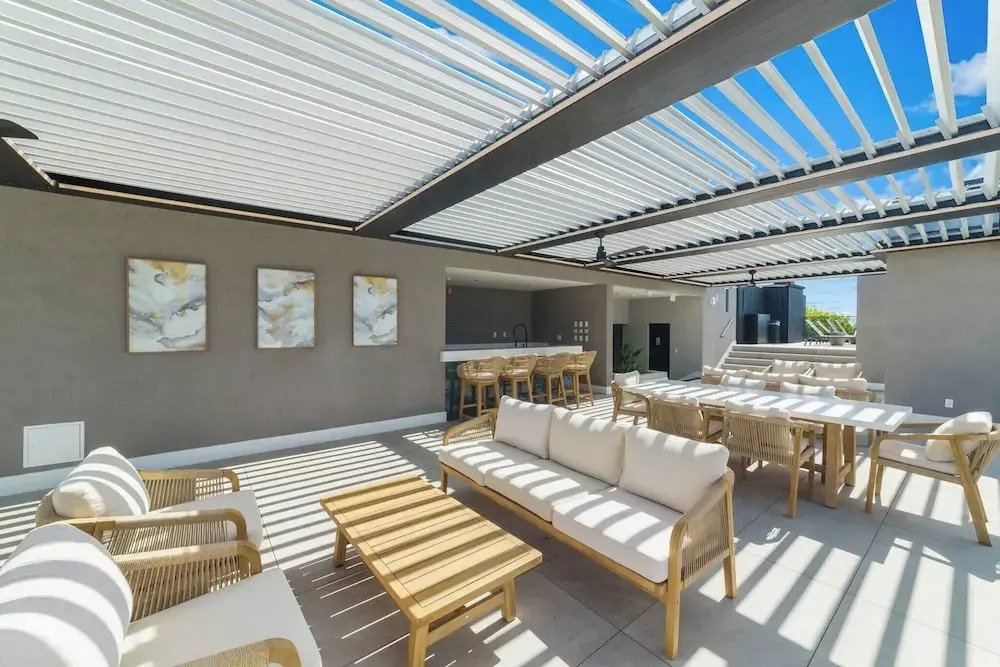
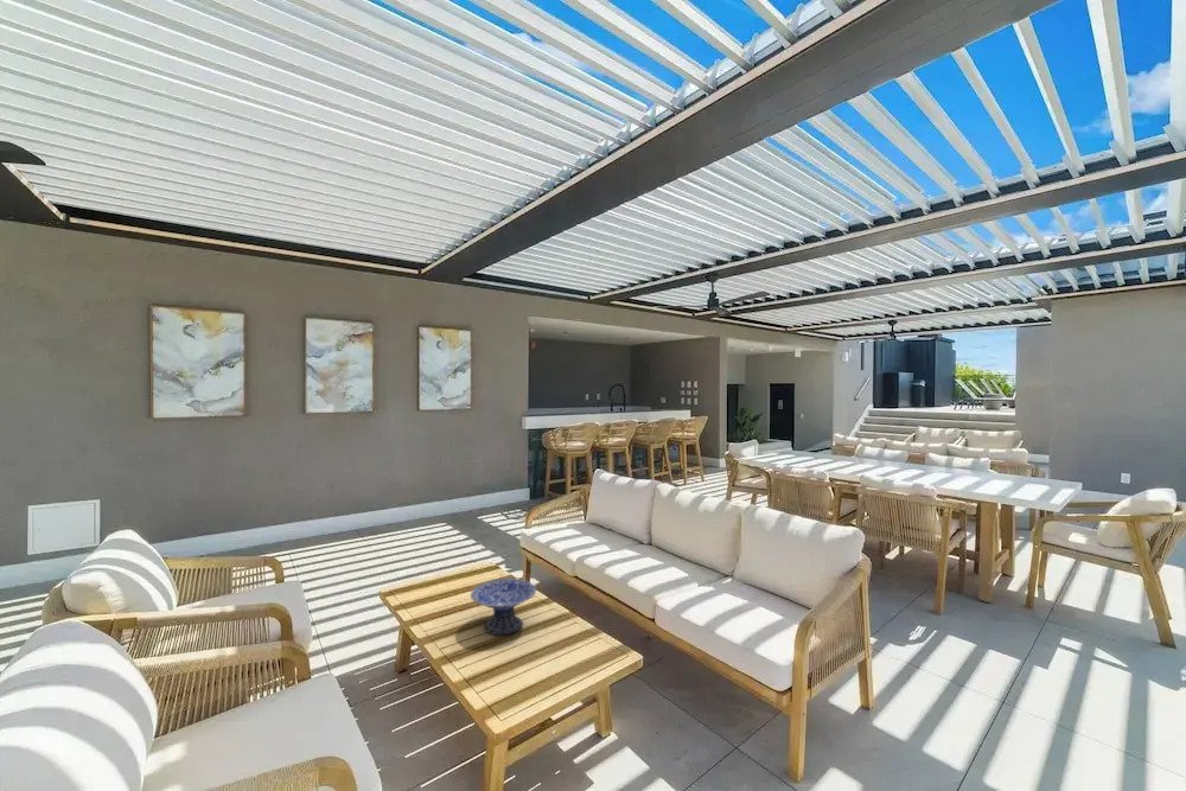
+ decorative bowl [470,578,537,636]
